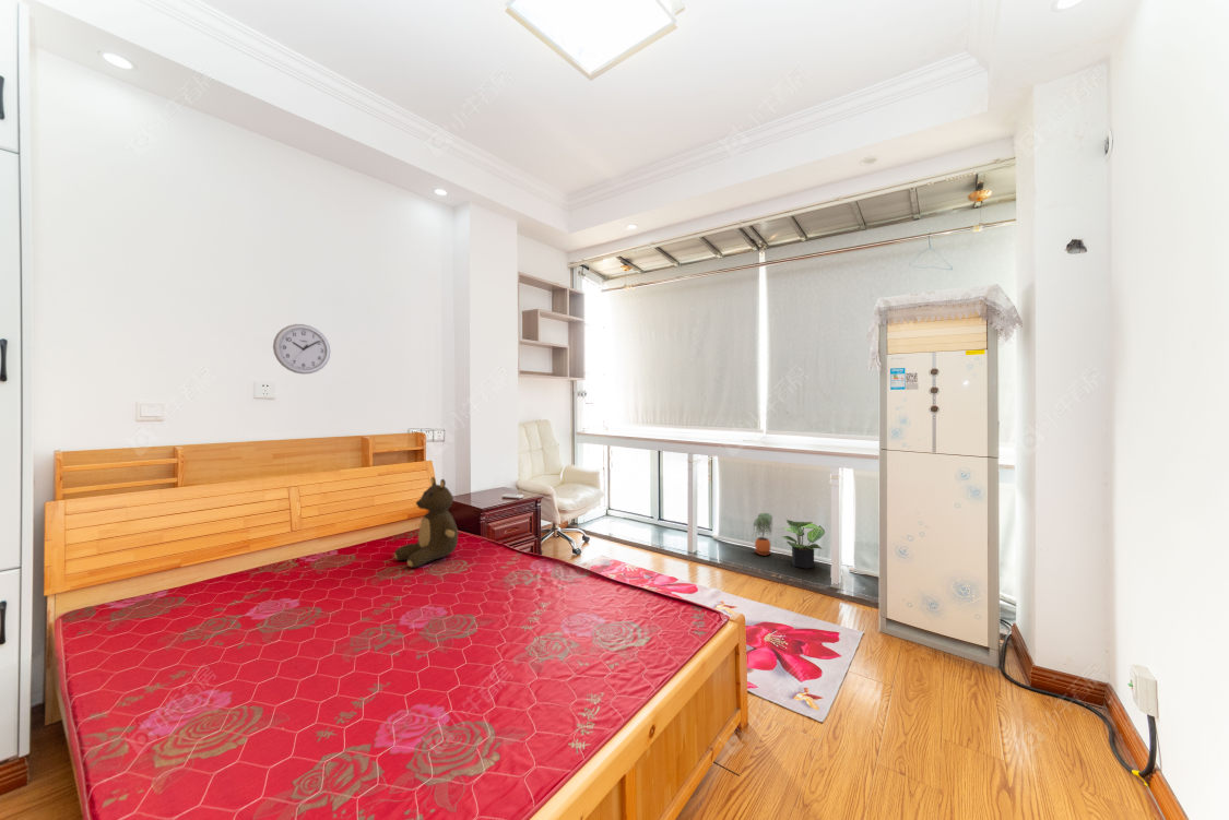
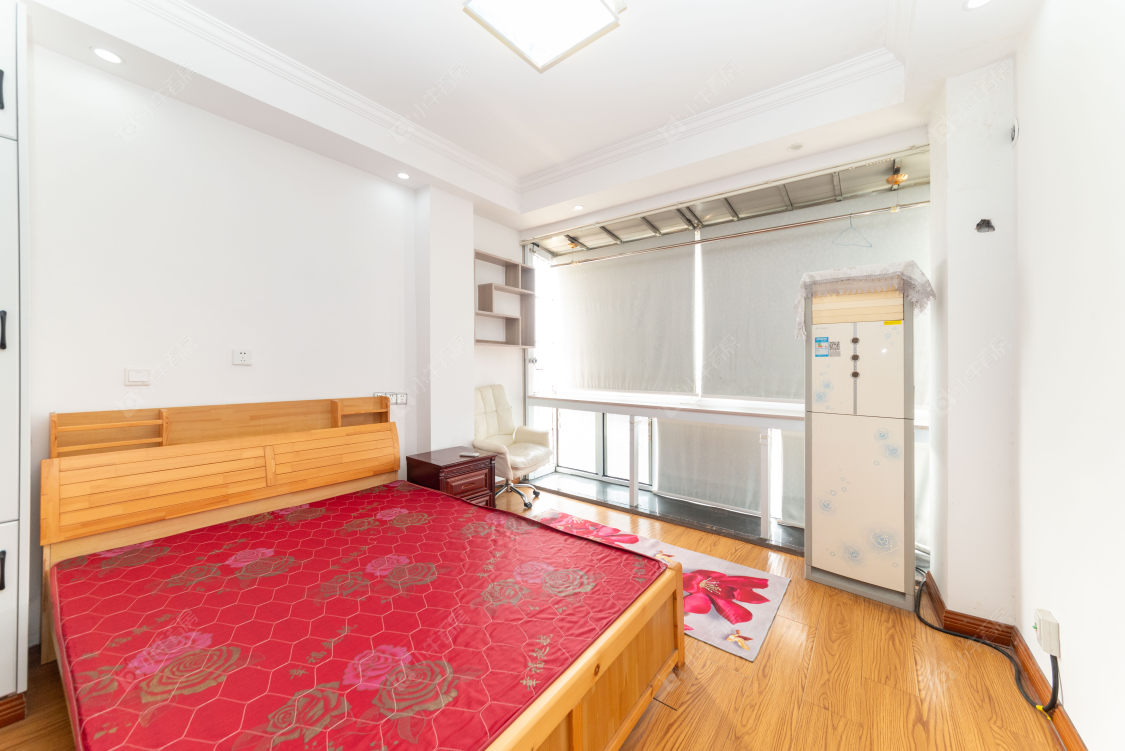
- teddy bear [393,476,459,569]
- wall clock [272,323,331,376]
- potted plant [781,518,826,570]
- potted plant [752,512,773,556]
